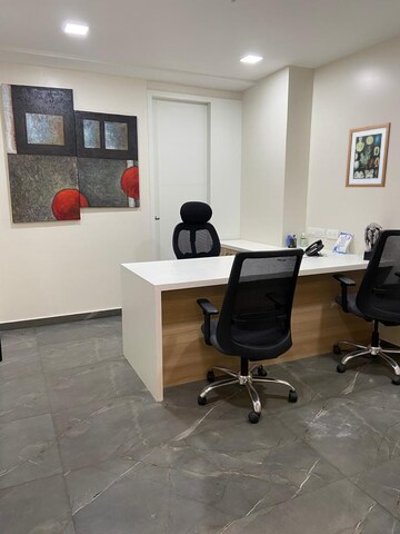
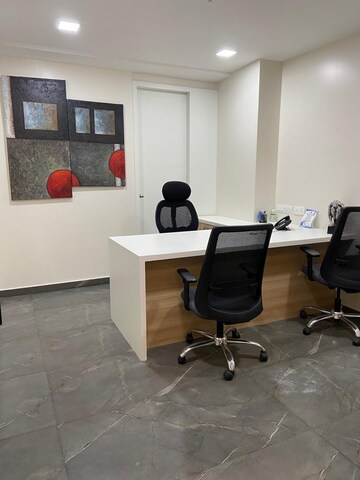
- wall art [344,121,392,188]
